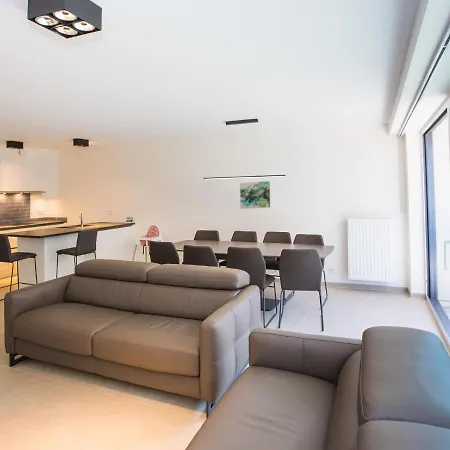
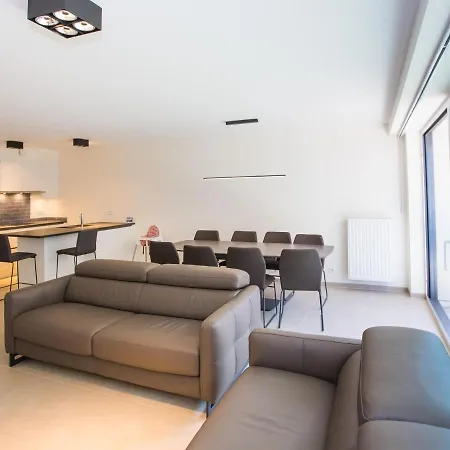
- wall art [239,180,271,210]
